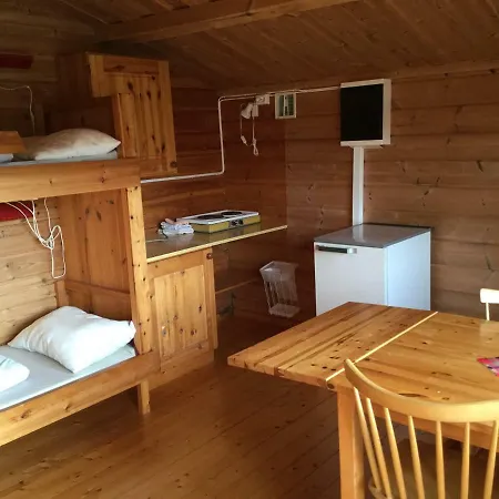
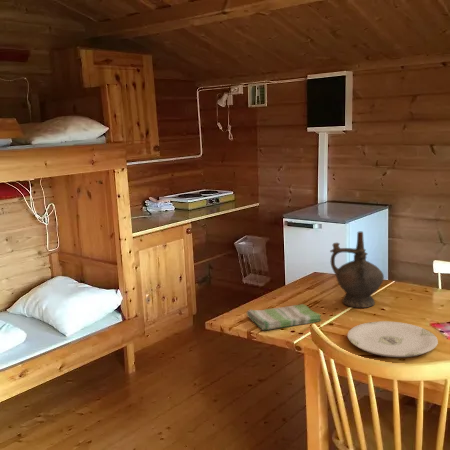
+ dish towel [246,303,323,331]
+ plate [346,320,439,358]
+ ceremonial vessel [329,231,385,309]
